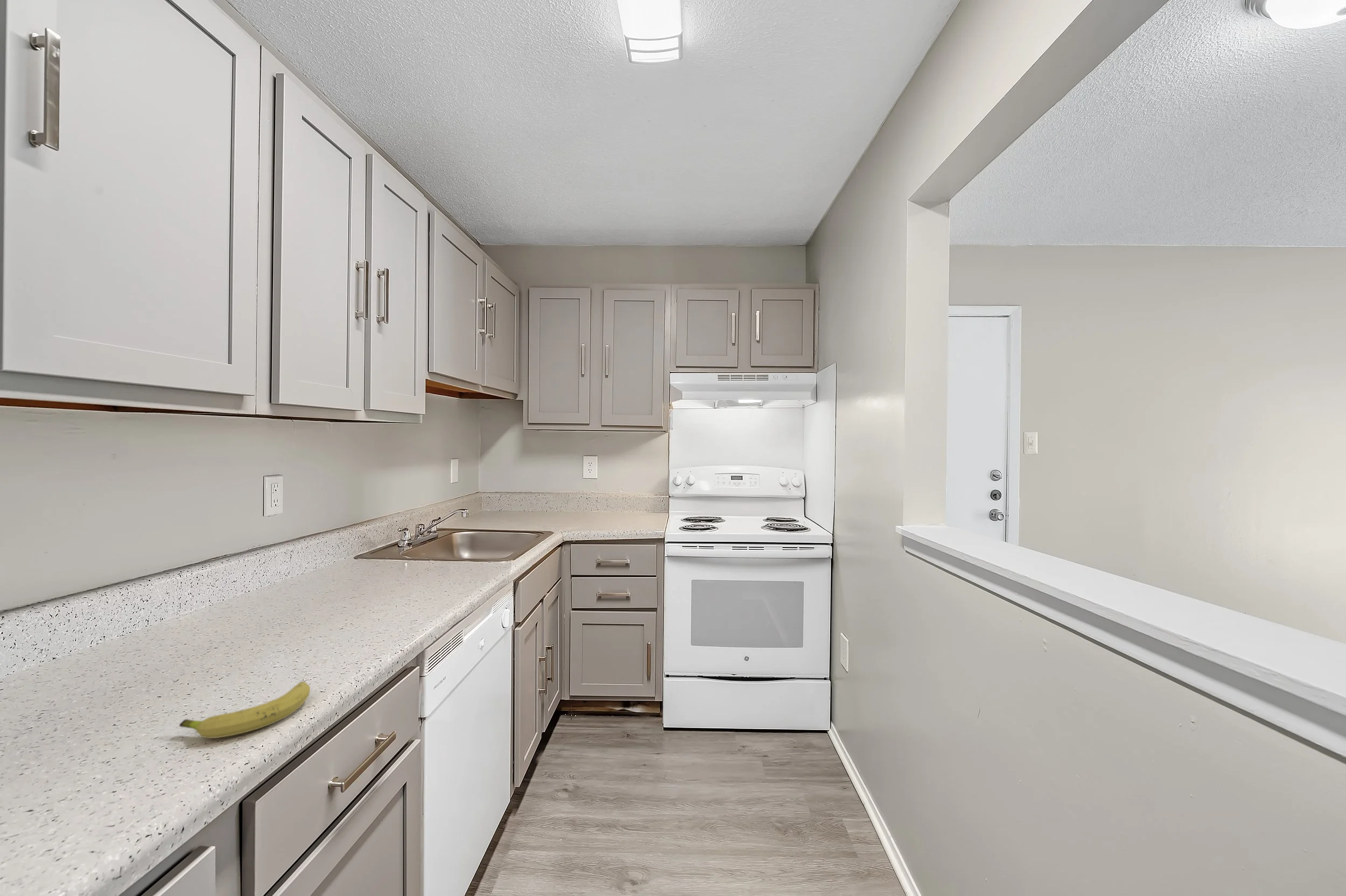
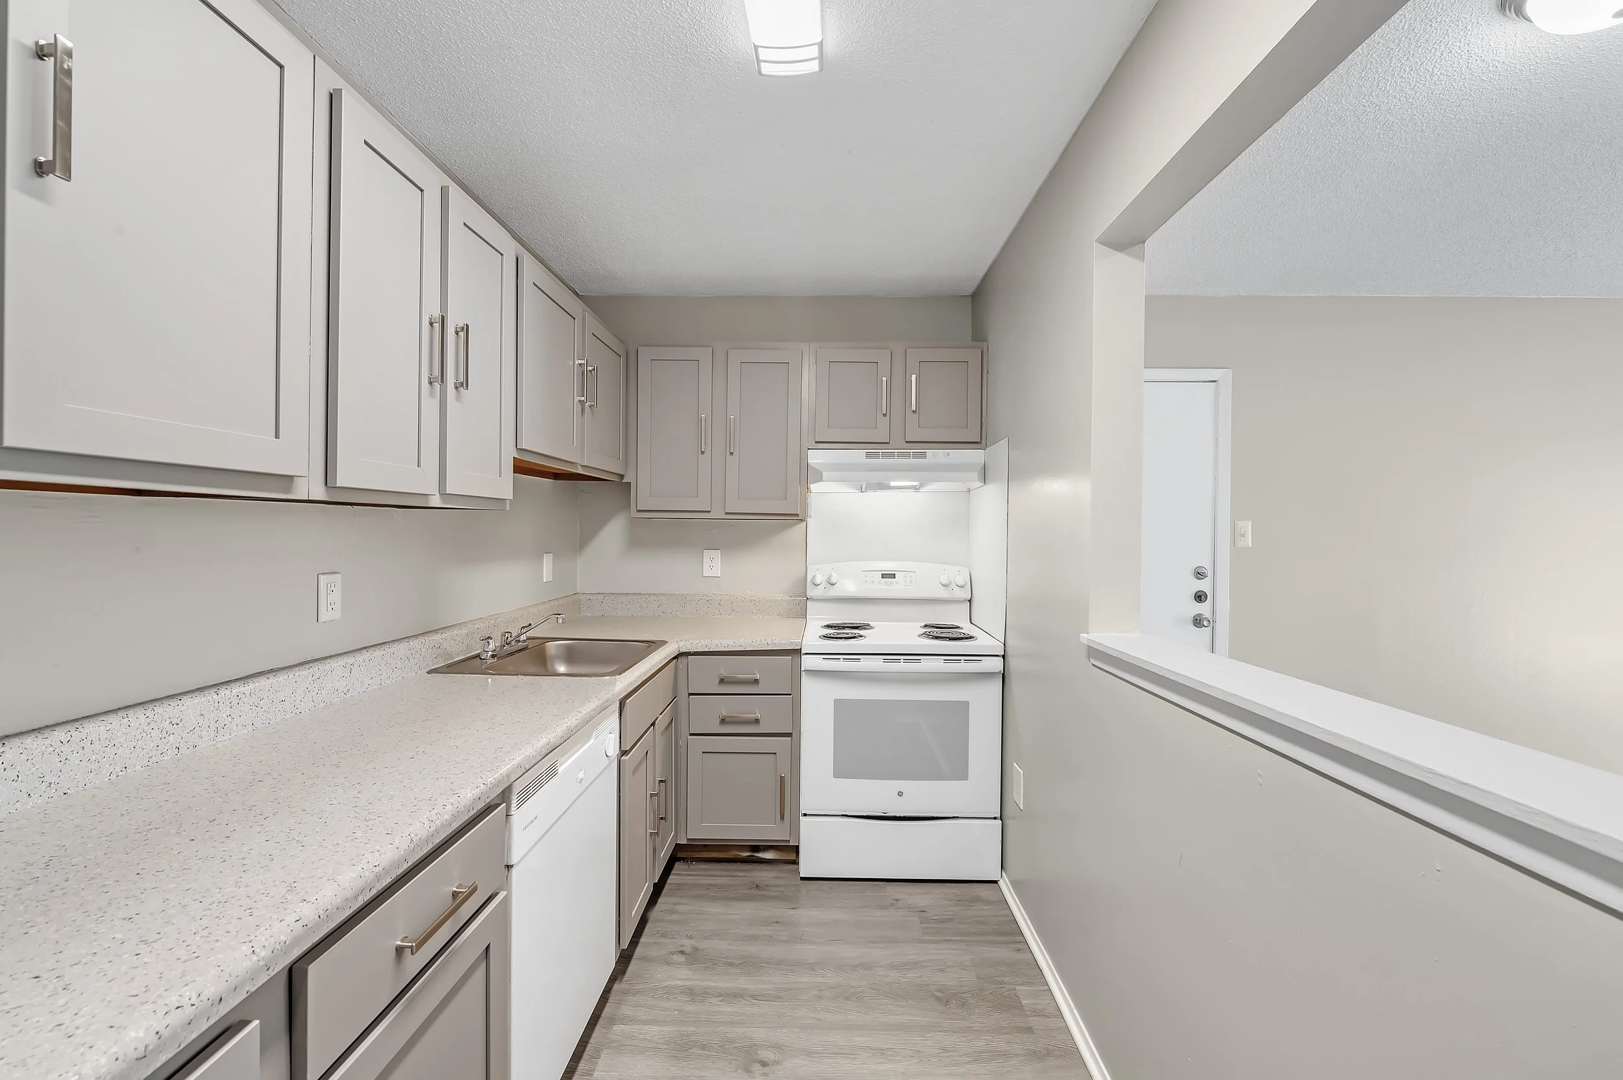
- fruit [179,681,311,739]
